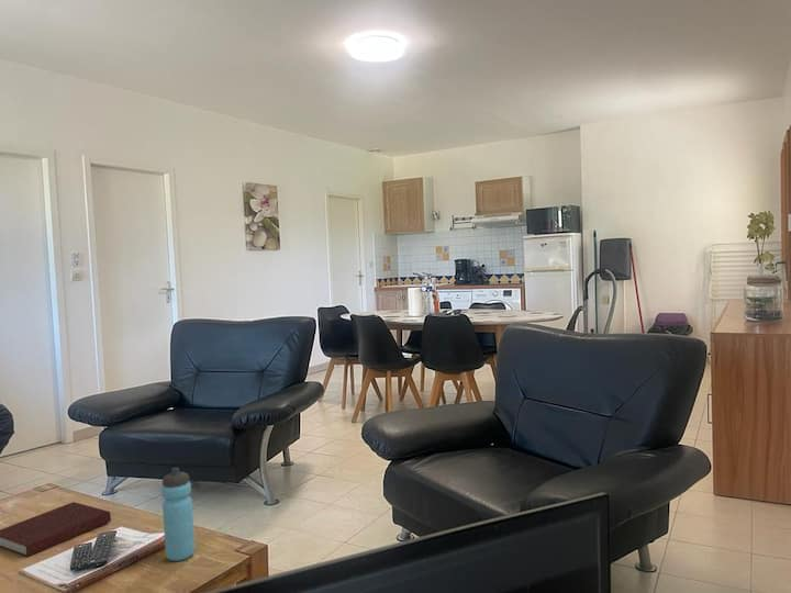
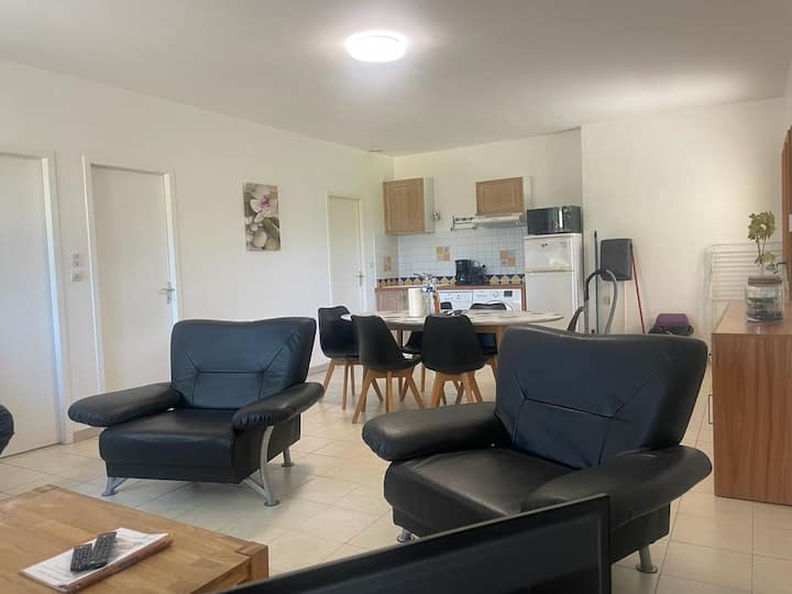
- water bottle [160,467,196,562]
- notebook [0,501,112,558]
